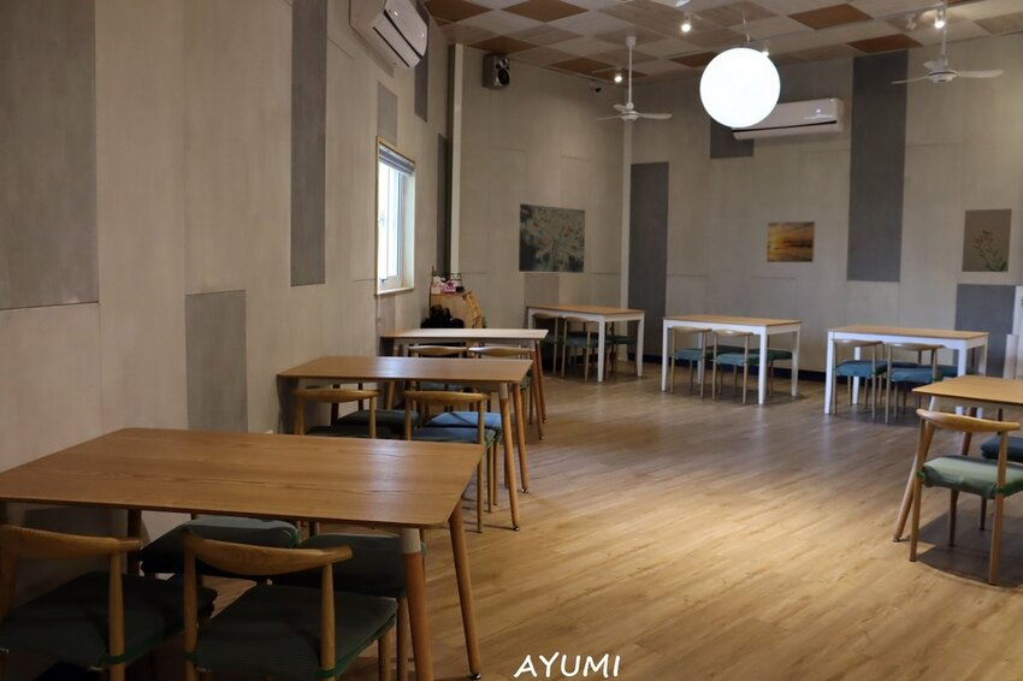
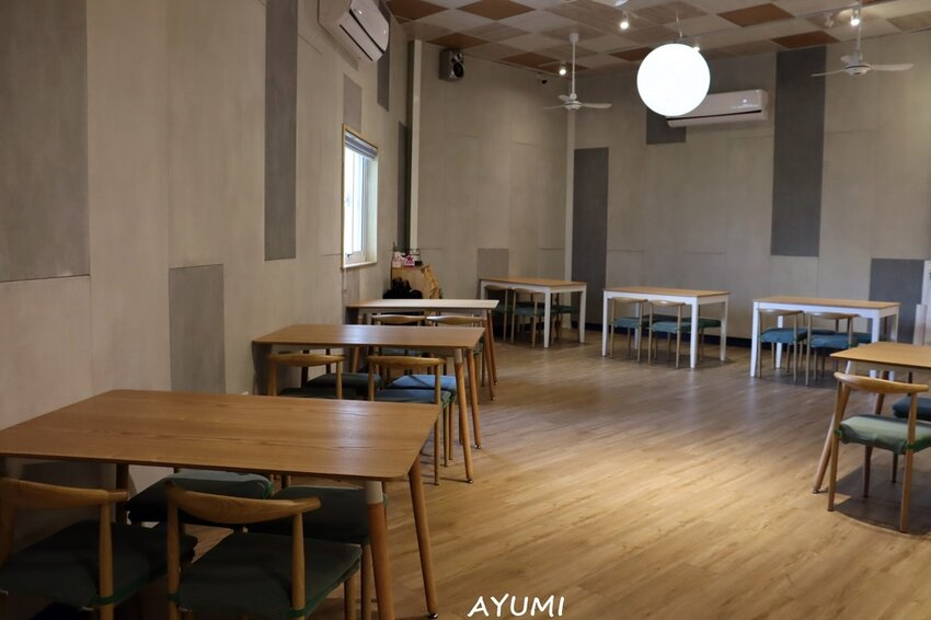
- wall art [960,207,1013,273]
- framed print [765,220,817,263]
- wall art [518,202,586,274]
